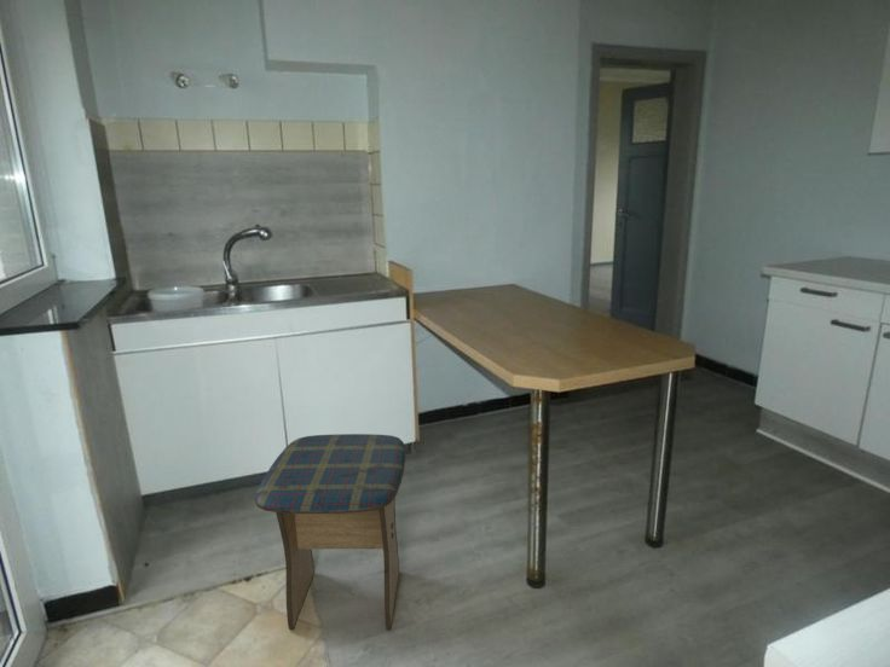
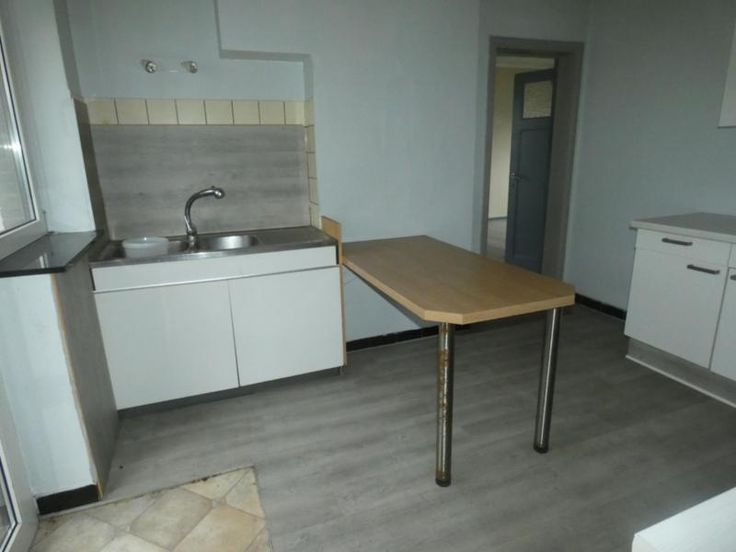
- stool [254,433,406,632]
